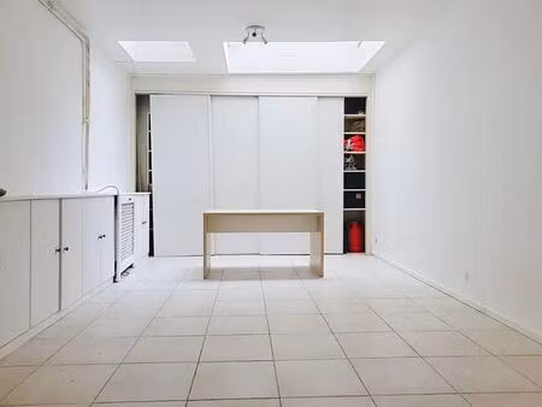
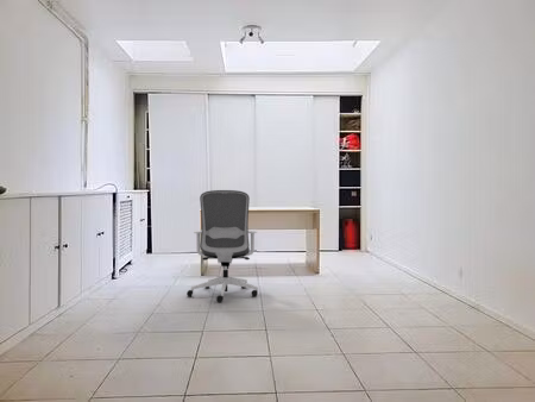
+ office chair [185,189,259,303]
